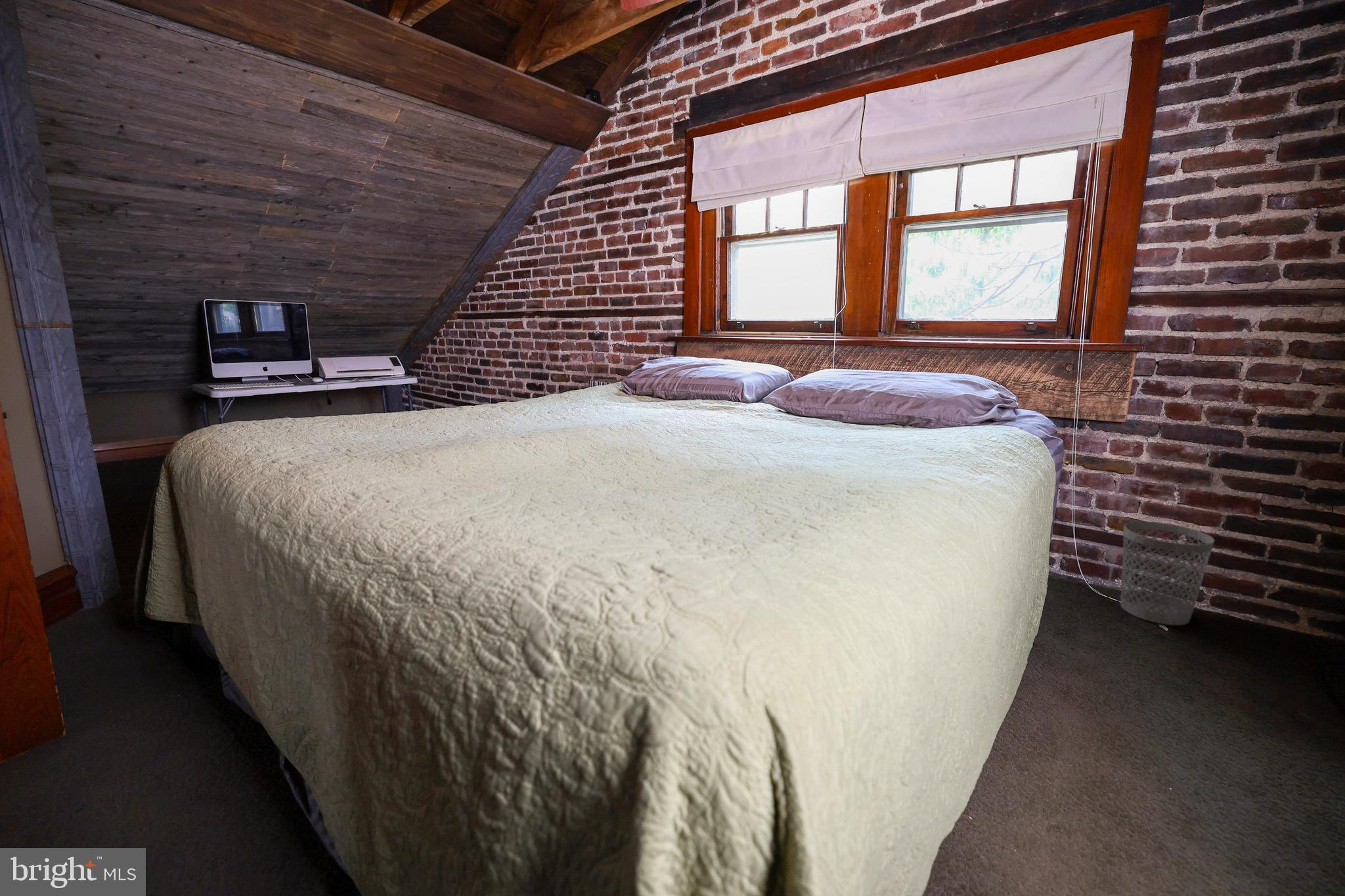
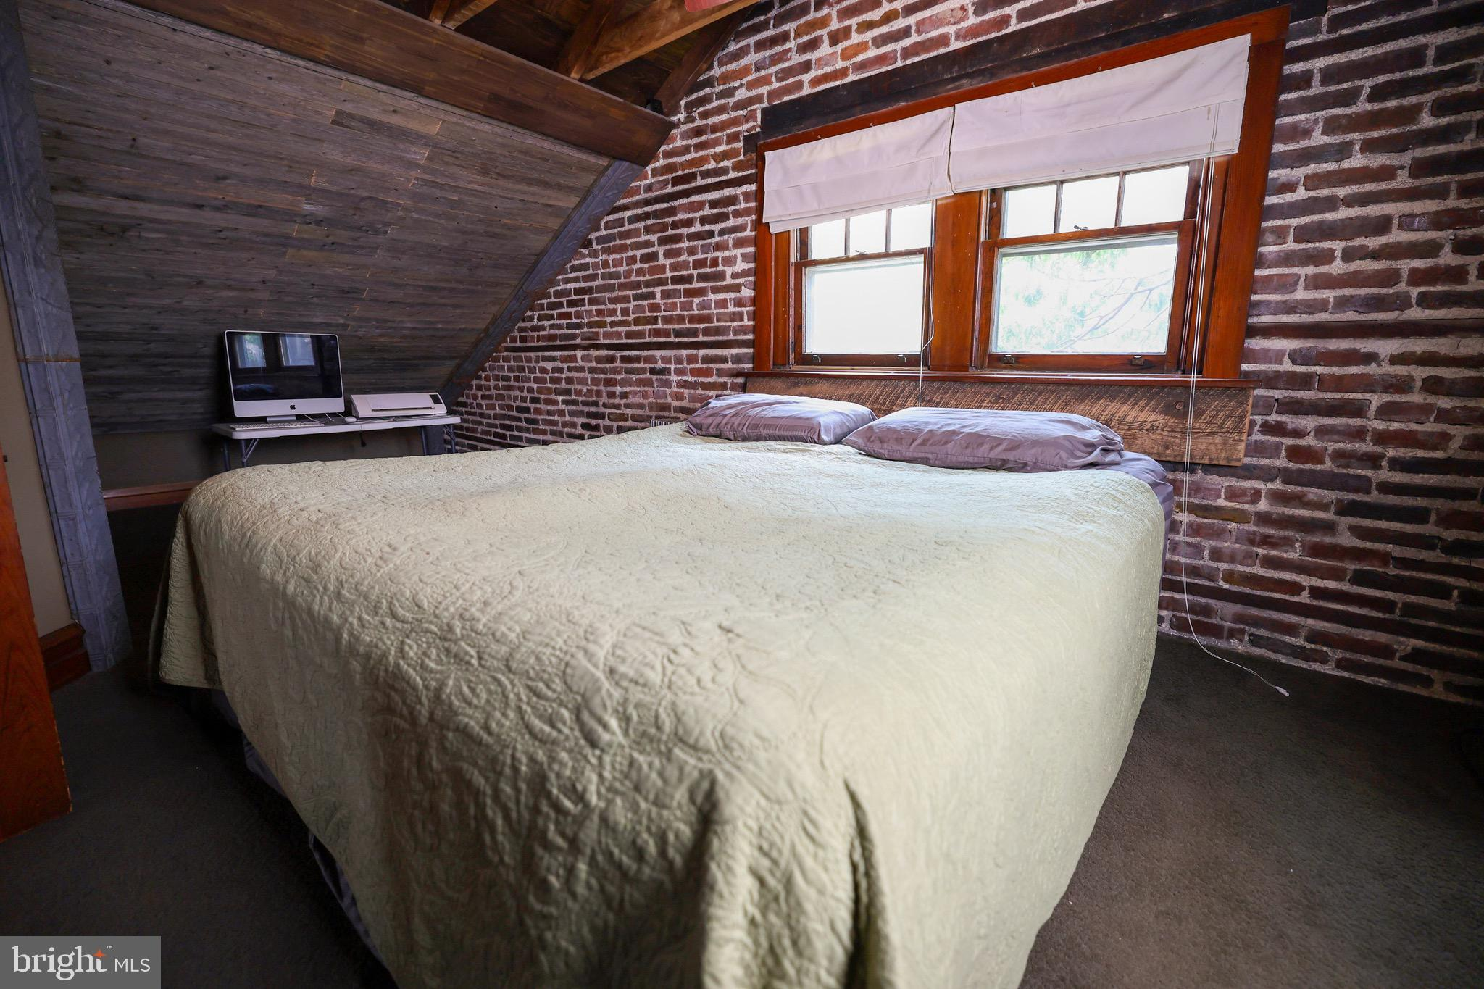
- wastebasket [1120,521,1215,626]
